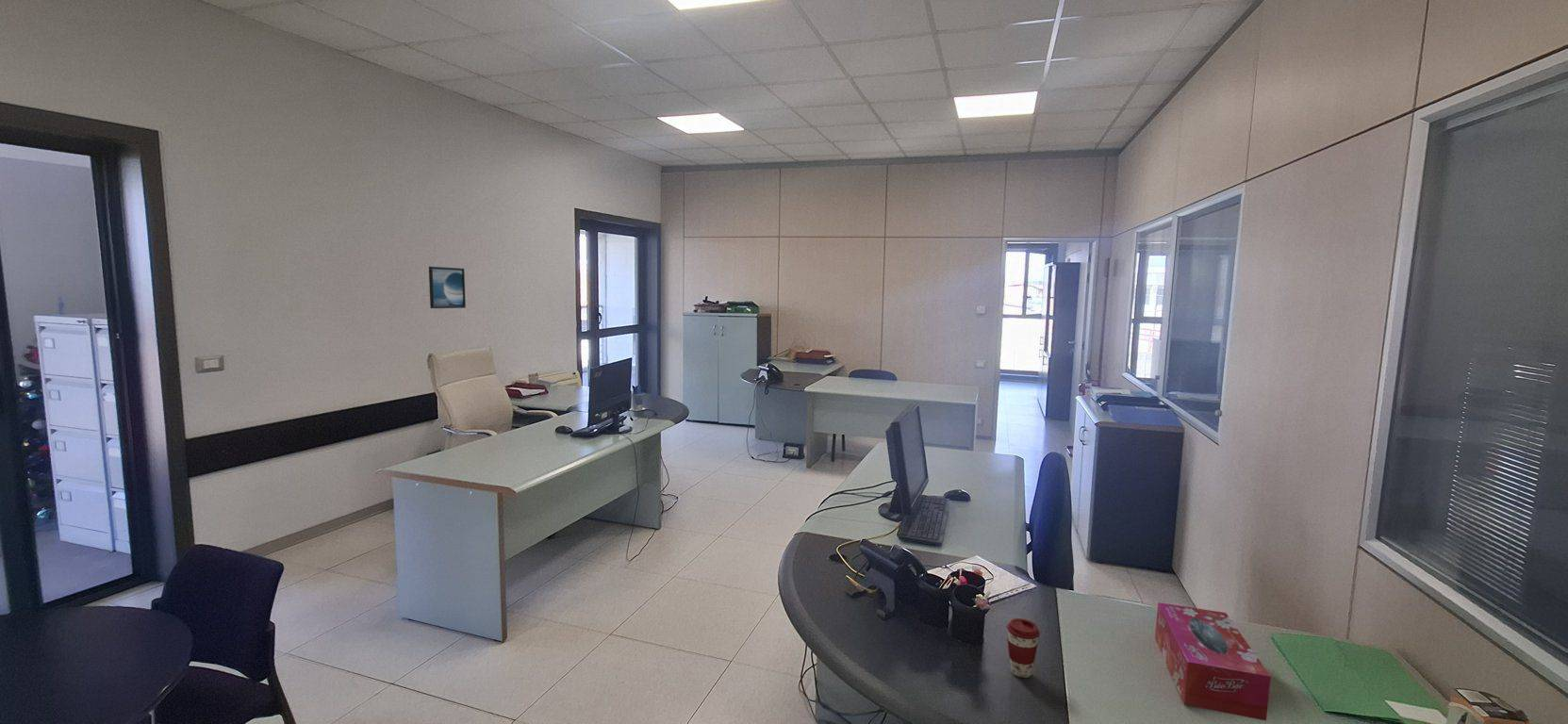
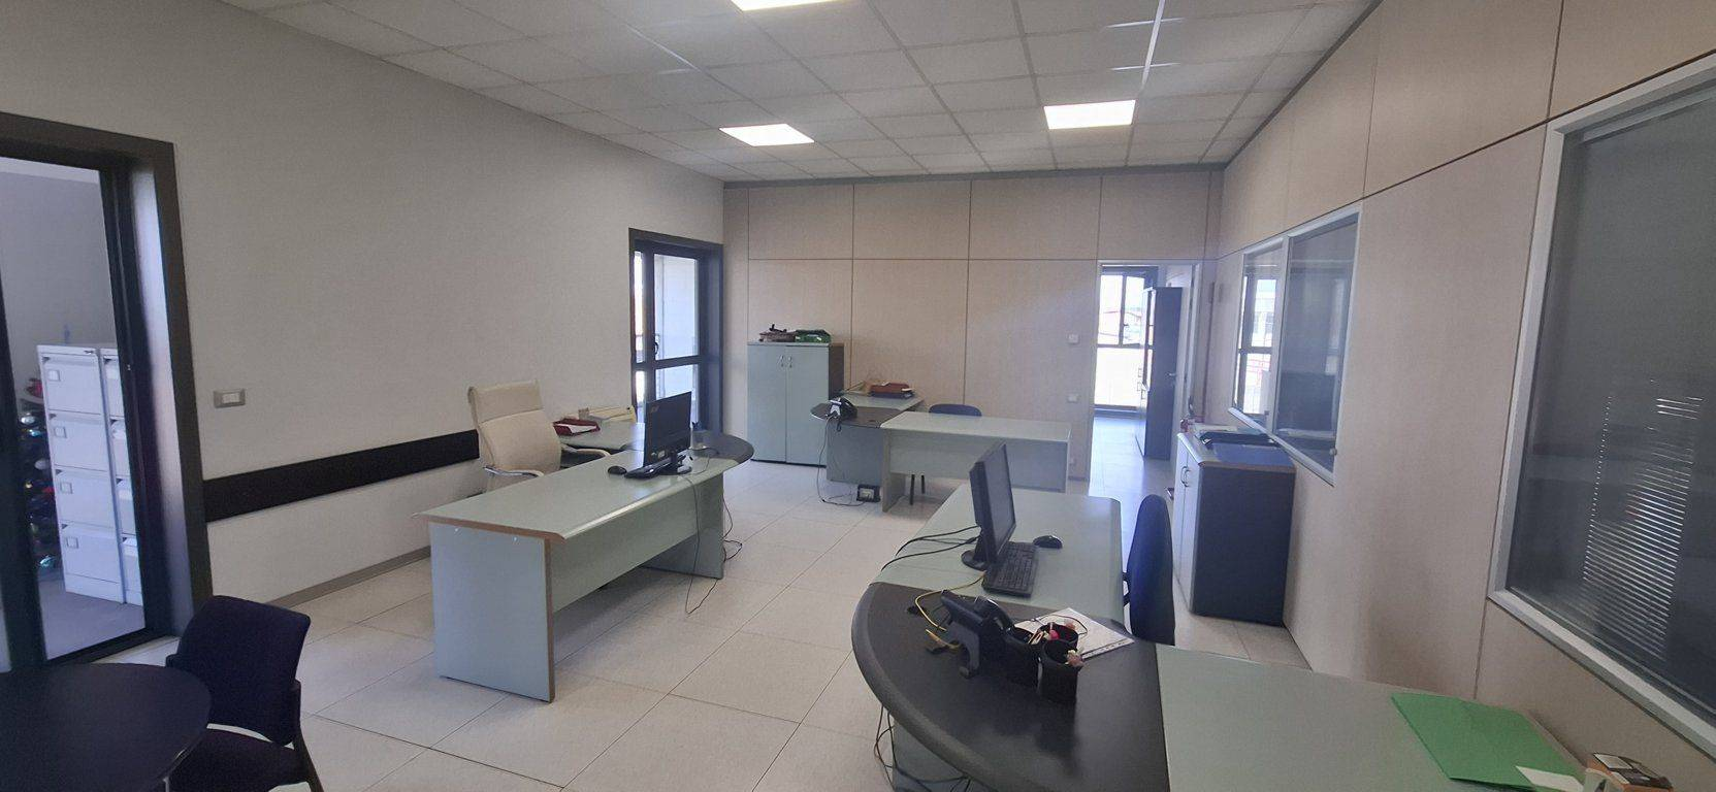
- coffee cup [1006,617,1041,679]
- tissue box [1154,601,1272,721]
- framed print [428,266,467,309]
